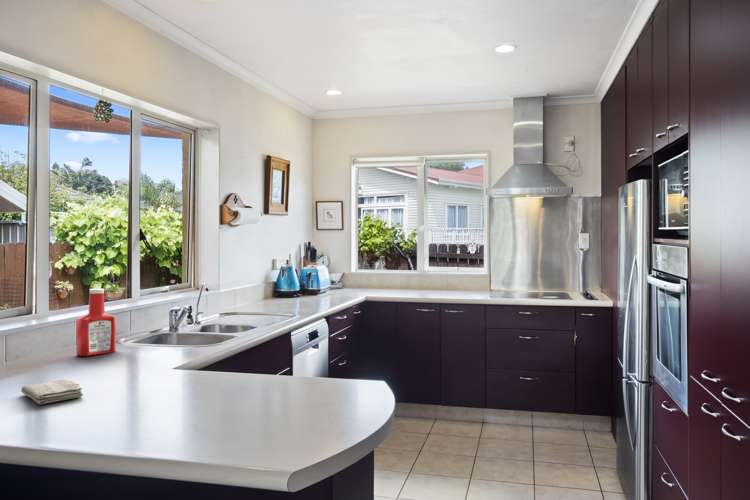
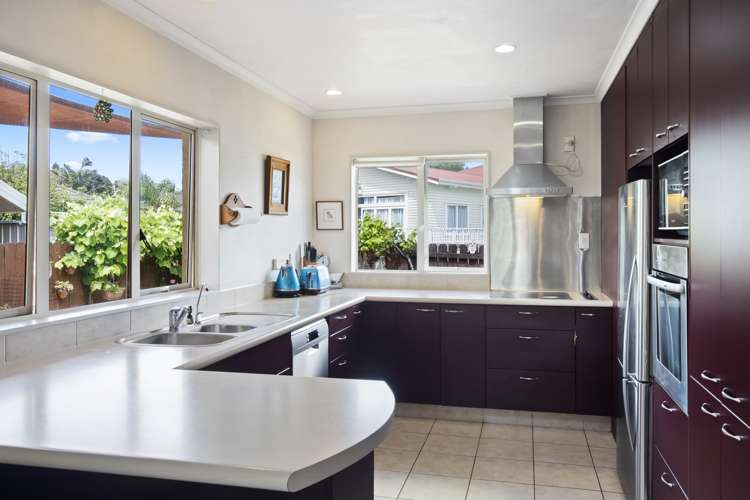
- soap bottle [75,288,117,357]
- washcloth [20,378,84,405]
